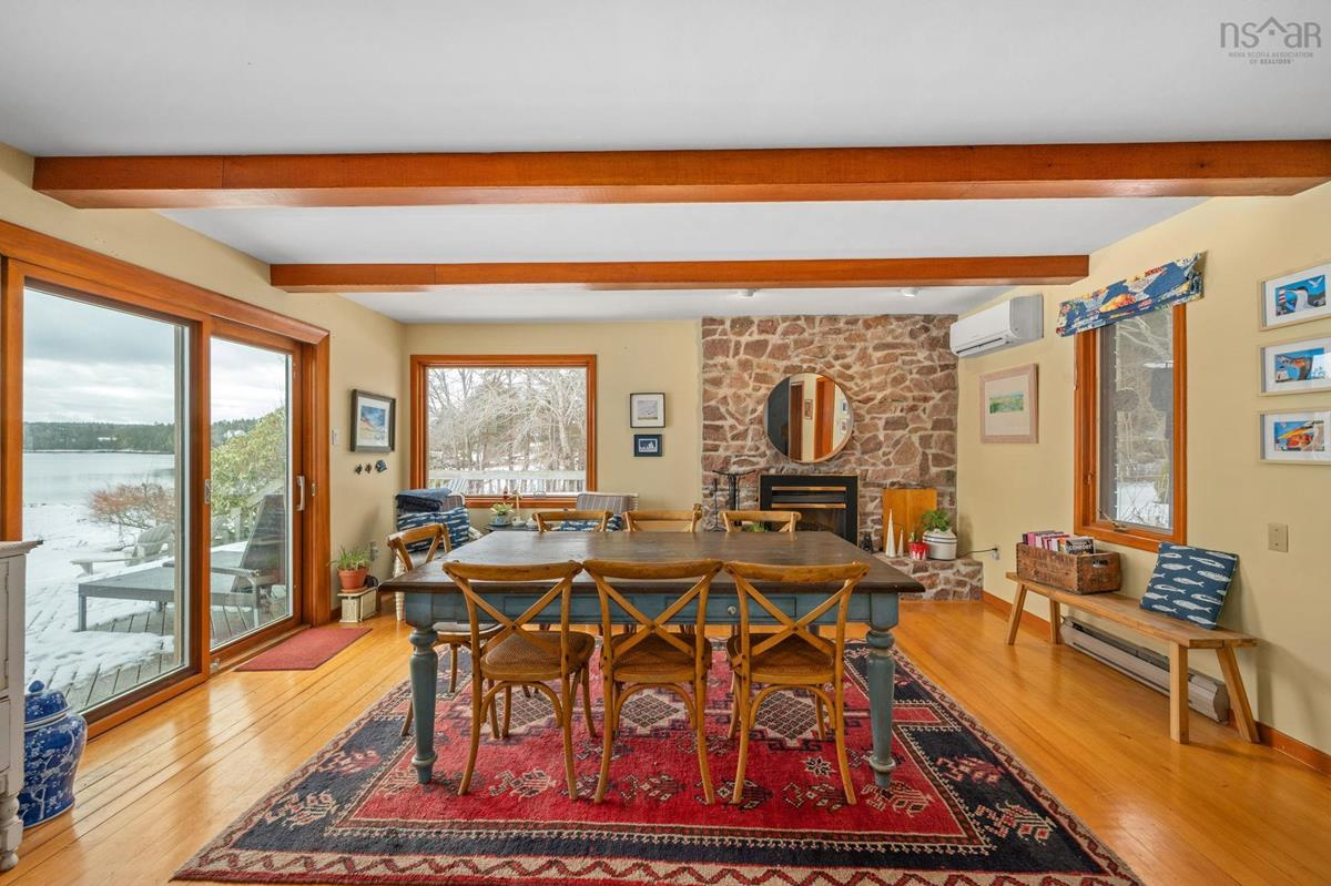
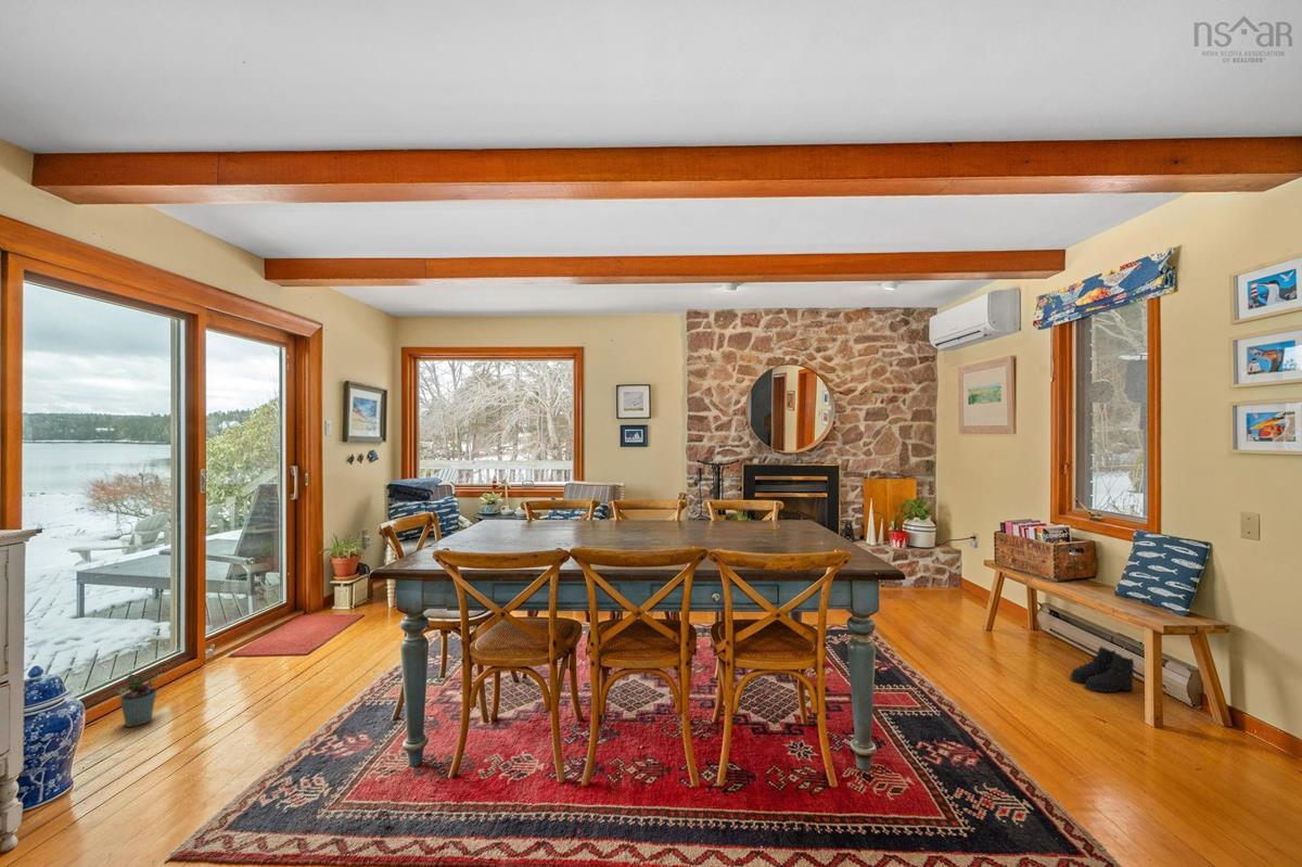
+ potted plant [116,670,164,727]
+ boots [1070,645,1137,693]
